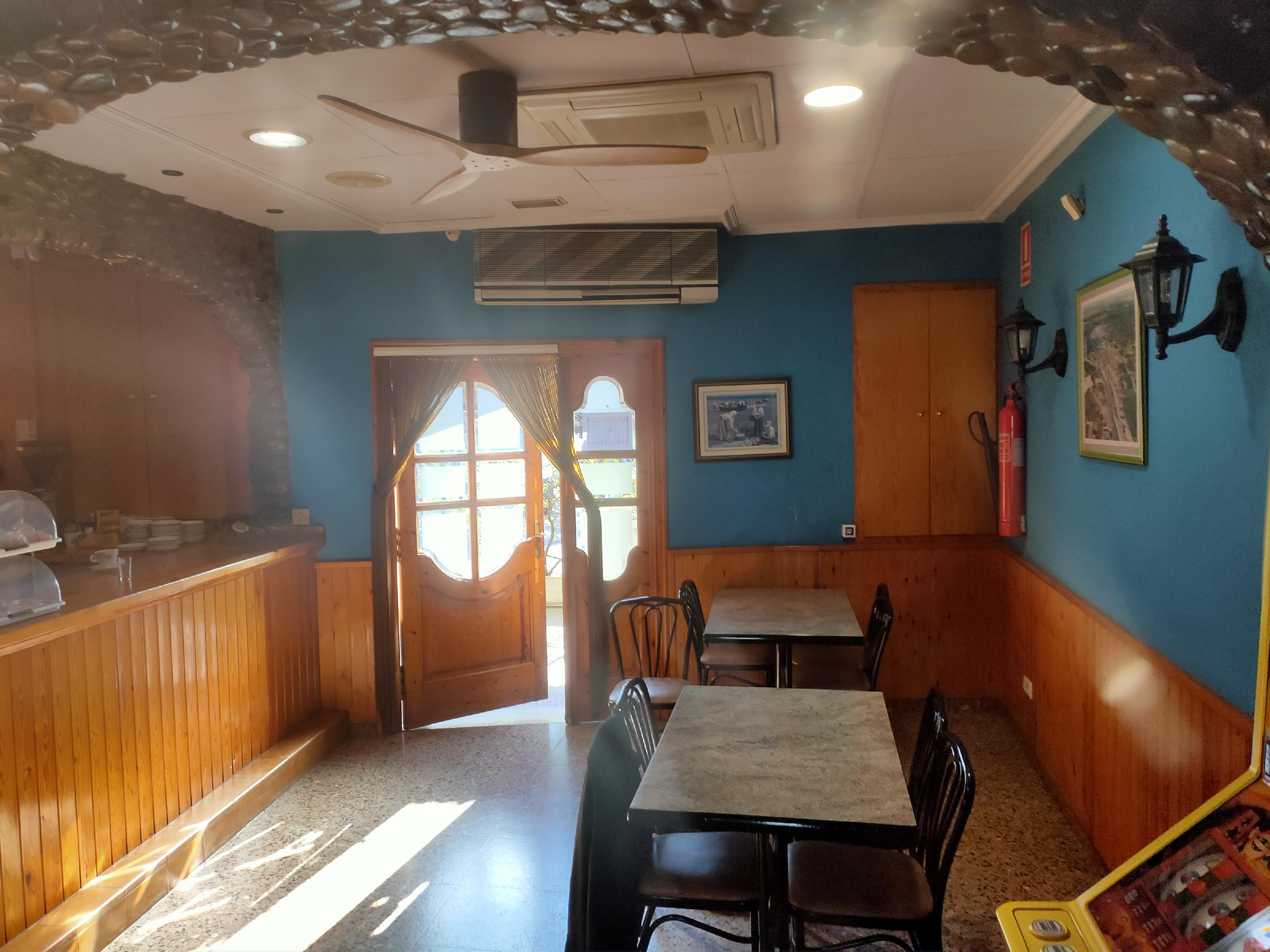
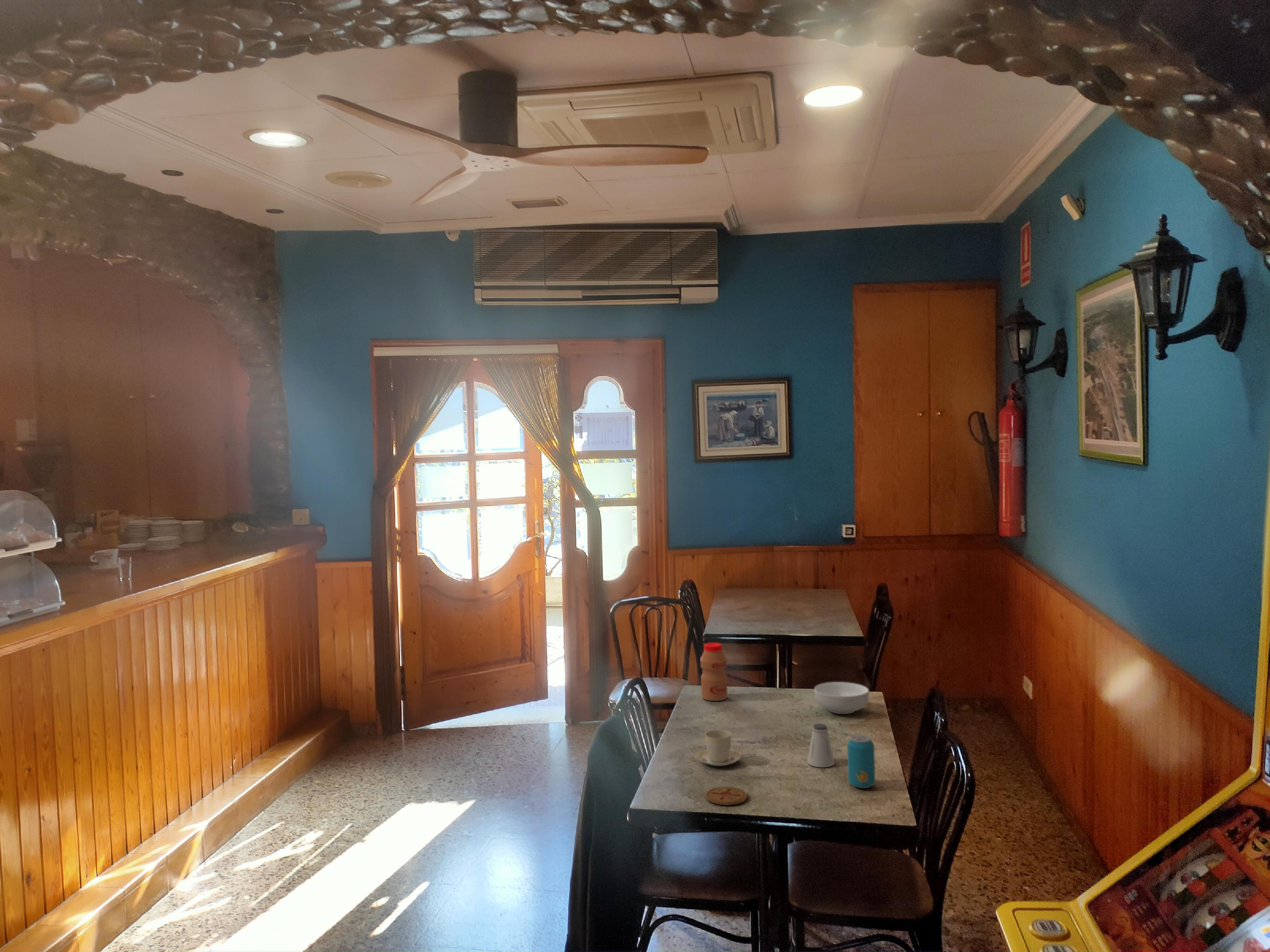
+ coaster [706,786,747,806]
+ beverage can [847,734,876,789]
+ bottle [700,642,728,701]
+ saltshaker [807,723,835,768]
+ teacup [696,729,741,766]
+ cereal bowl [814,681,870,714]
